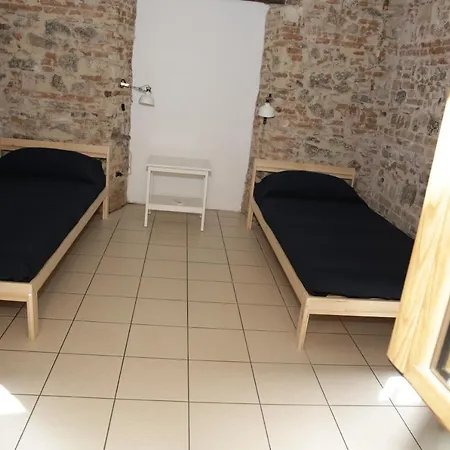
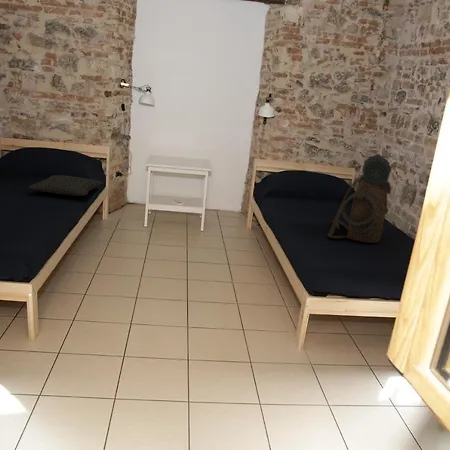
+ pillow [27,174,105,197]
+ backpack [327,153,393,244]
